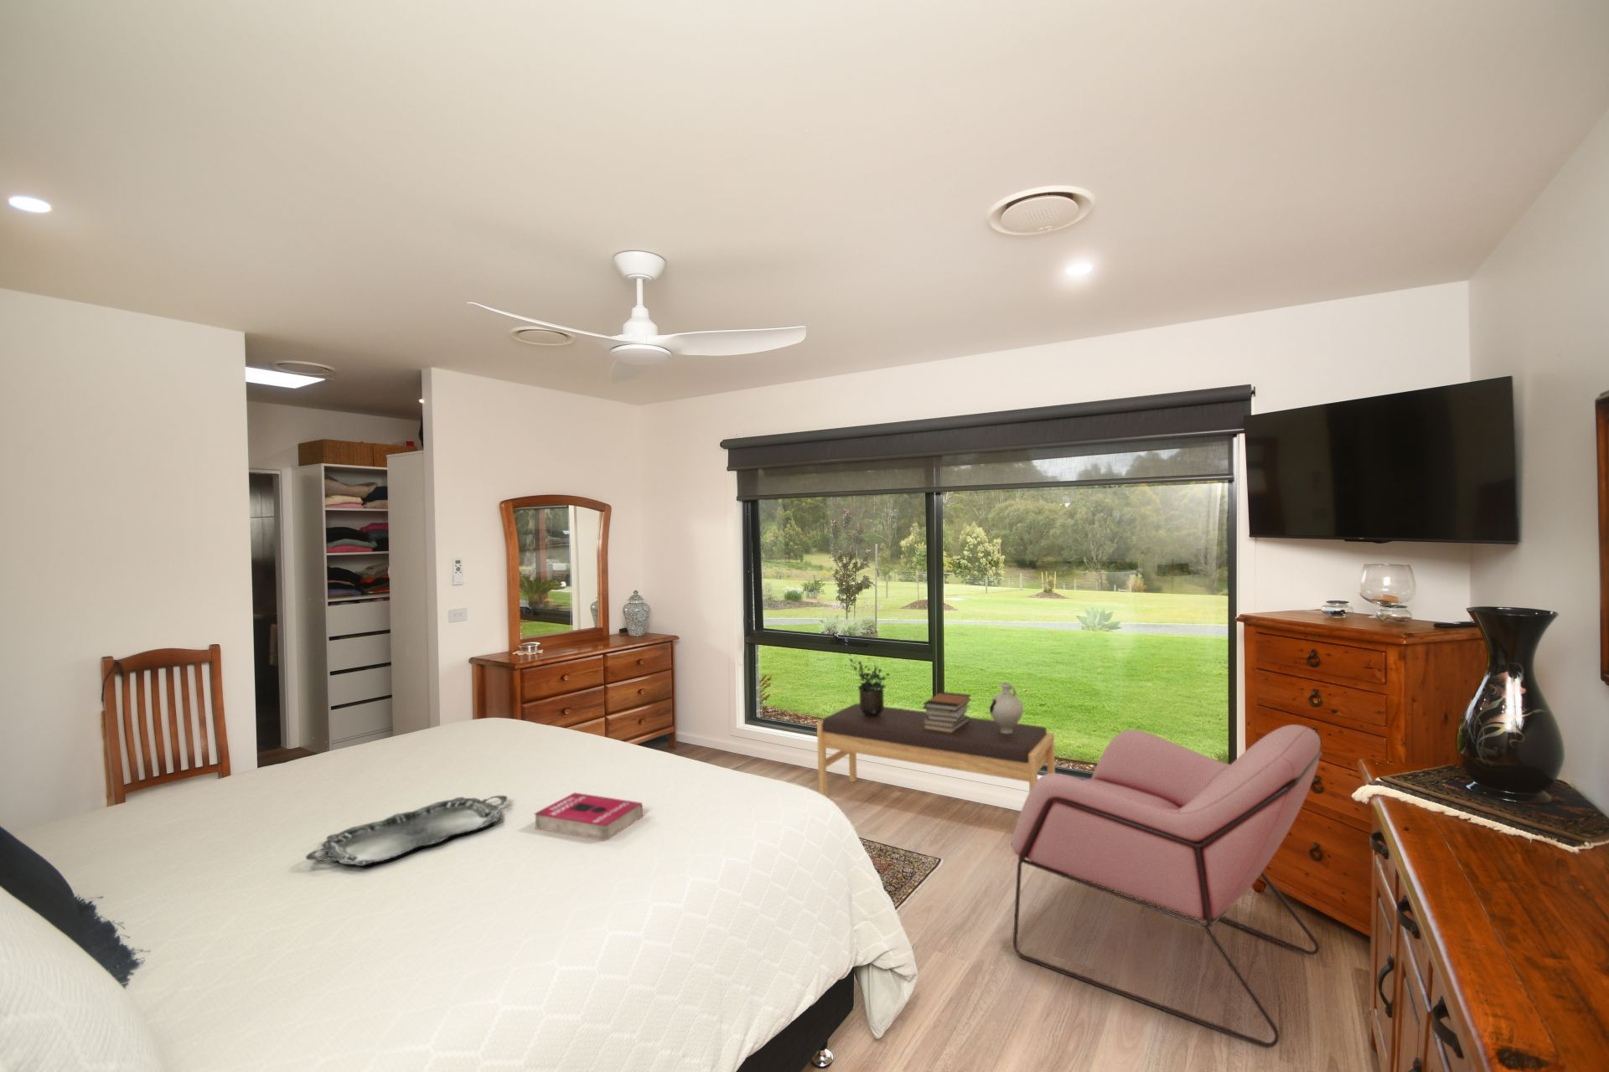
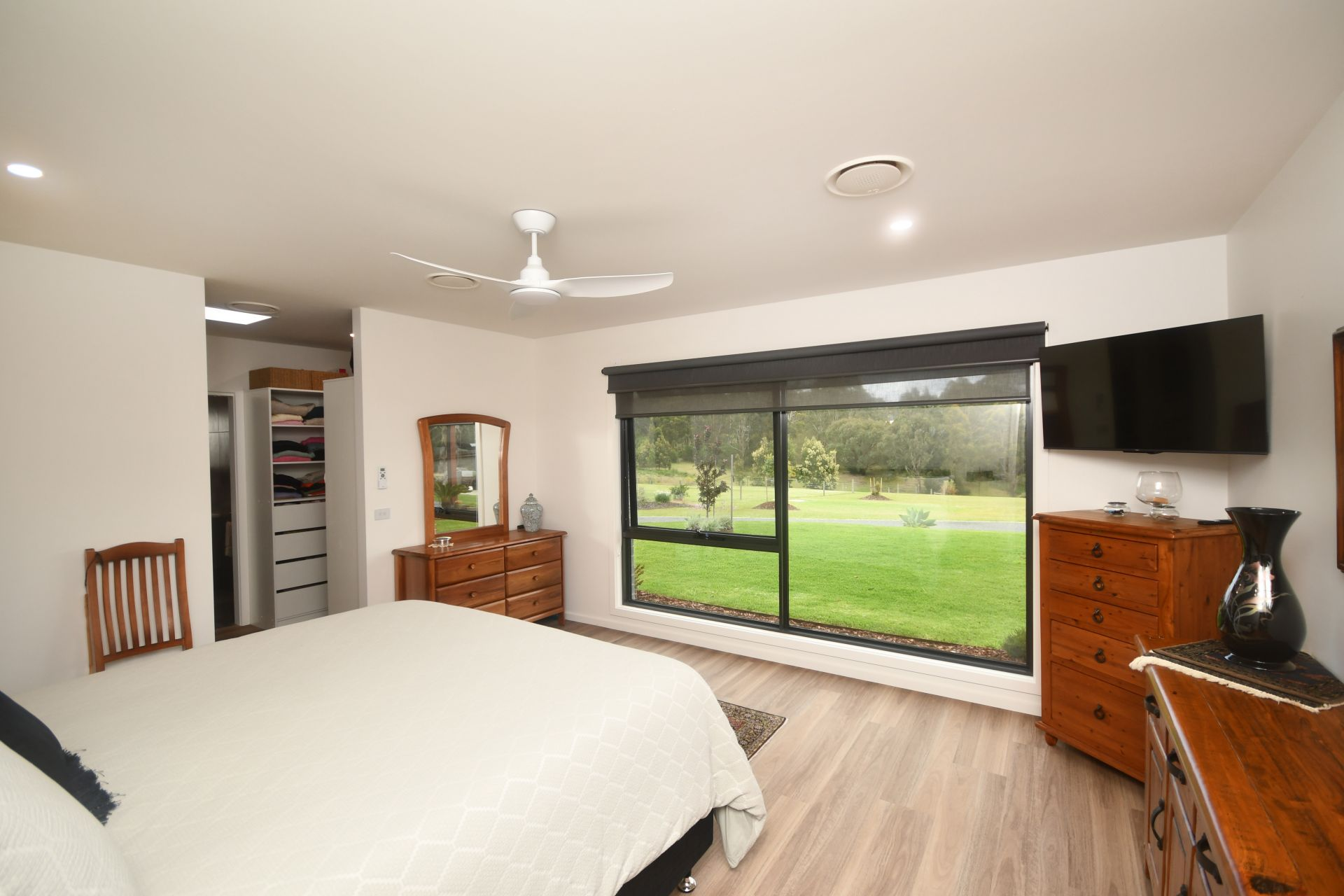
- armchair [1010,724,1323,1048]
- decorative vase [989,682,1024,733]
- bench [816,702,1056,797]
- potted plant [848,652,891,715]
- book stack [922,690,972,732]
- book [534,791,644,841]
- serving tray [305,794,509,866]
